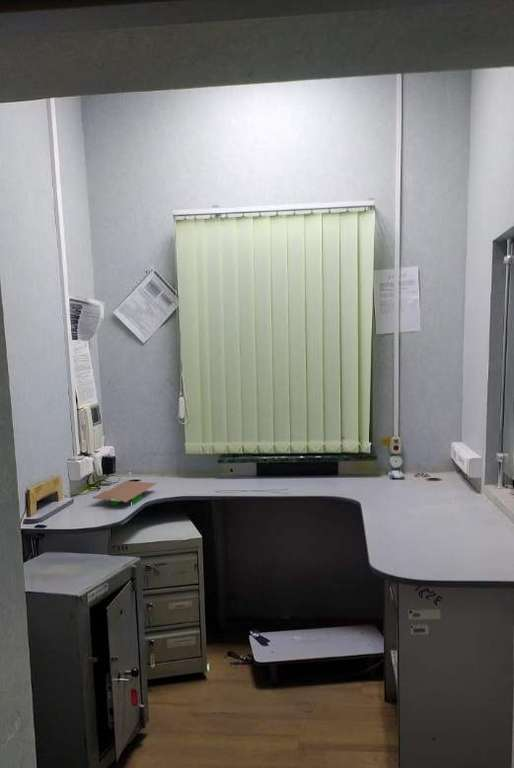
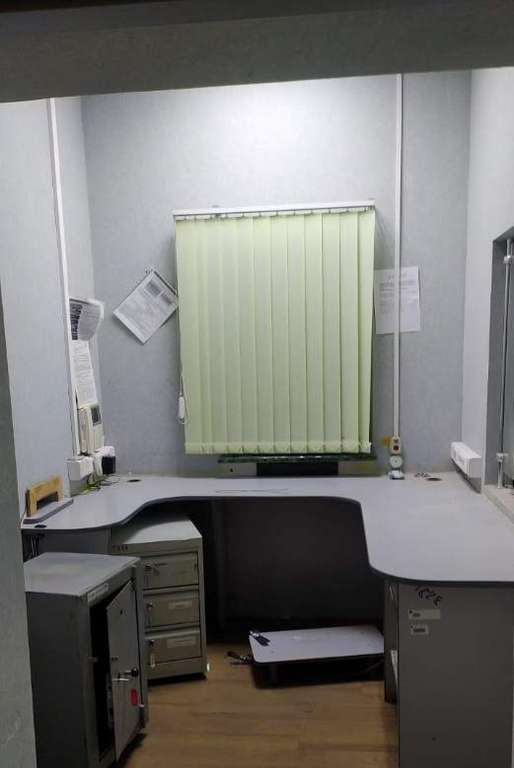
- document tray [92,480,158,507]
